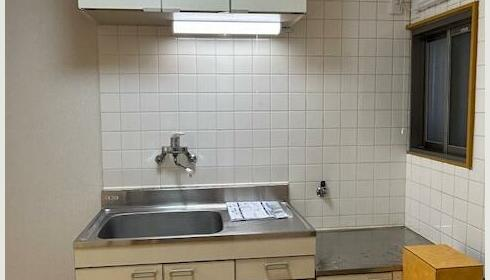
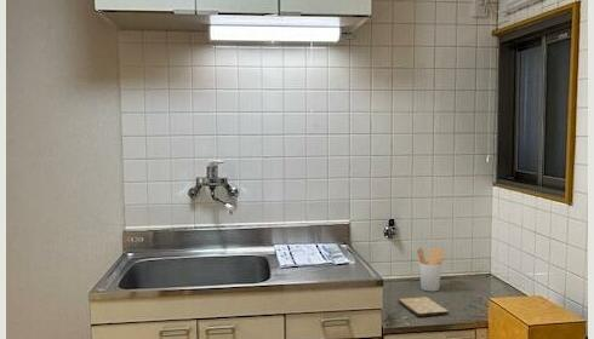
+ utensil holder [416,246,447,293]
+ cutting board [398,295,450,318]
